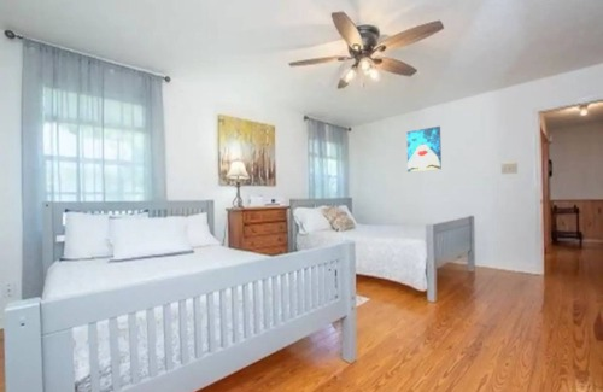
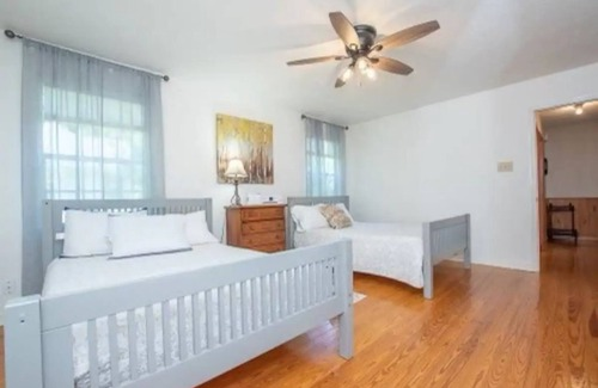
- wall art [405,125,443,172]
